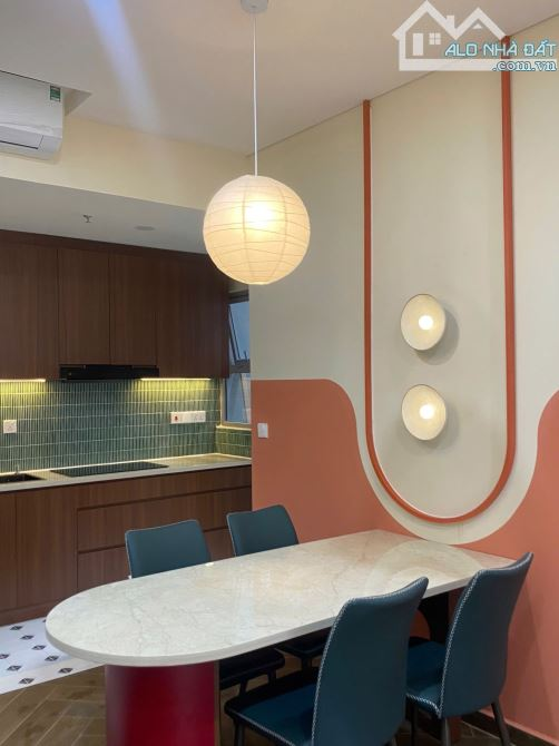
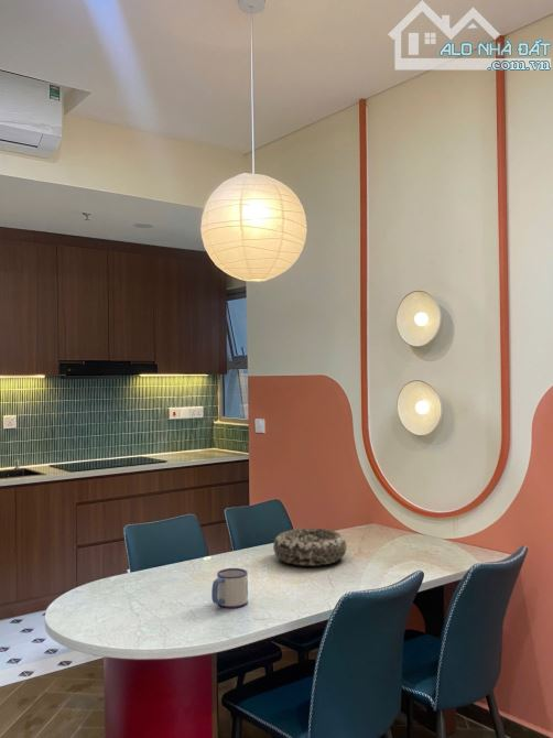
+ decorative bowl [272,528,348,567]
+ mug [210,567,249,609]
